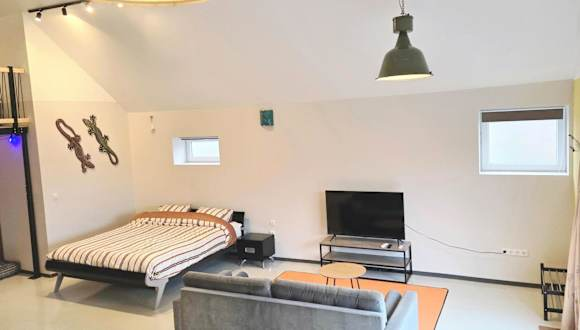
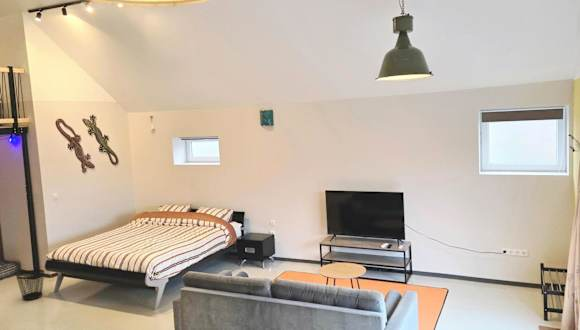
+ wastebasket [15,269,45,301]
